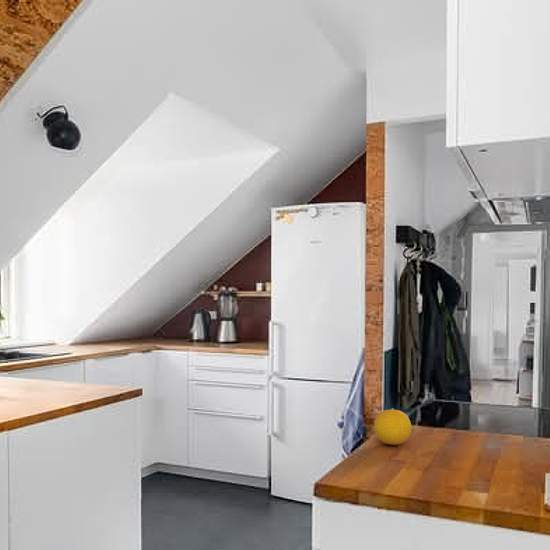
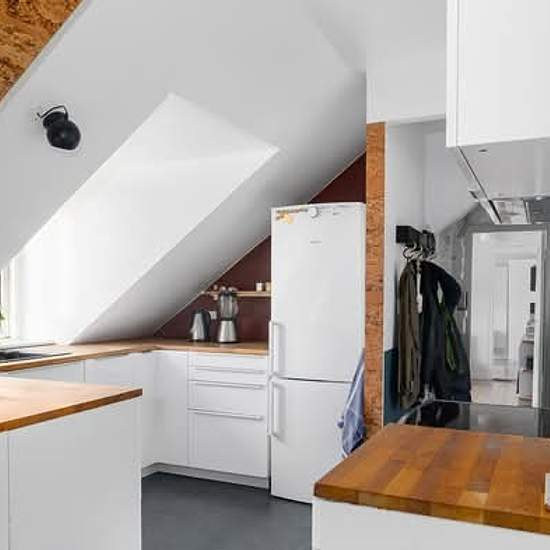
- fruit [373,407,412,446]
